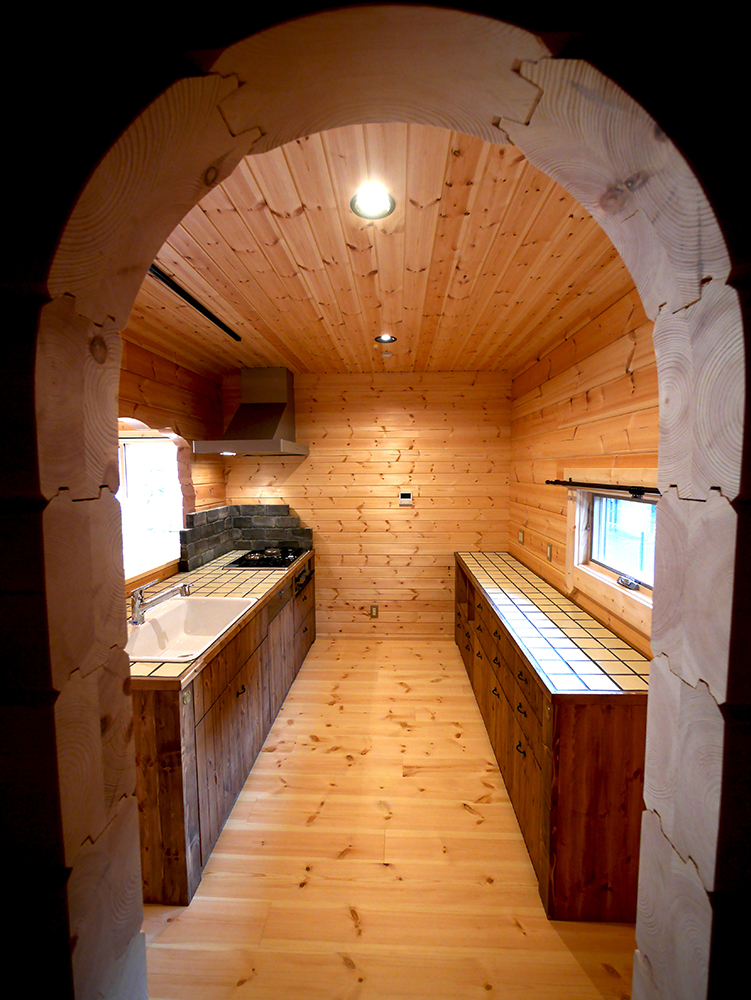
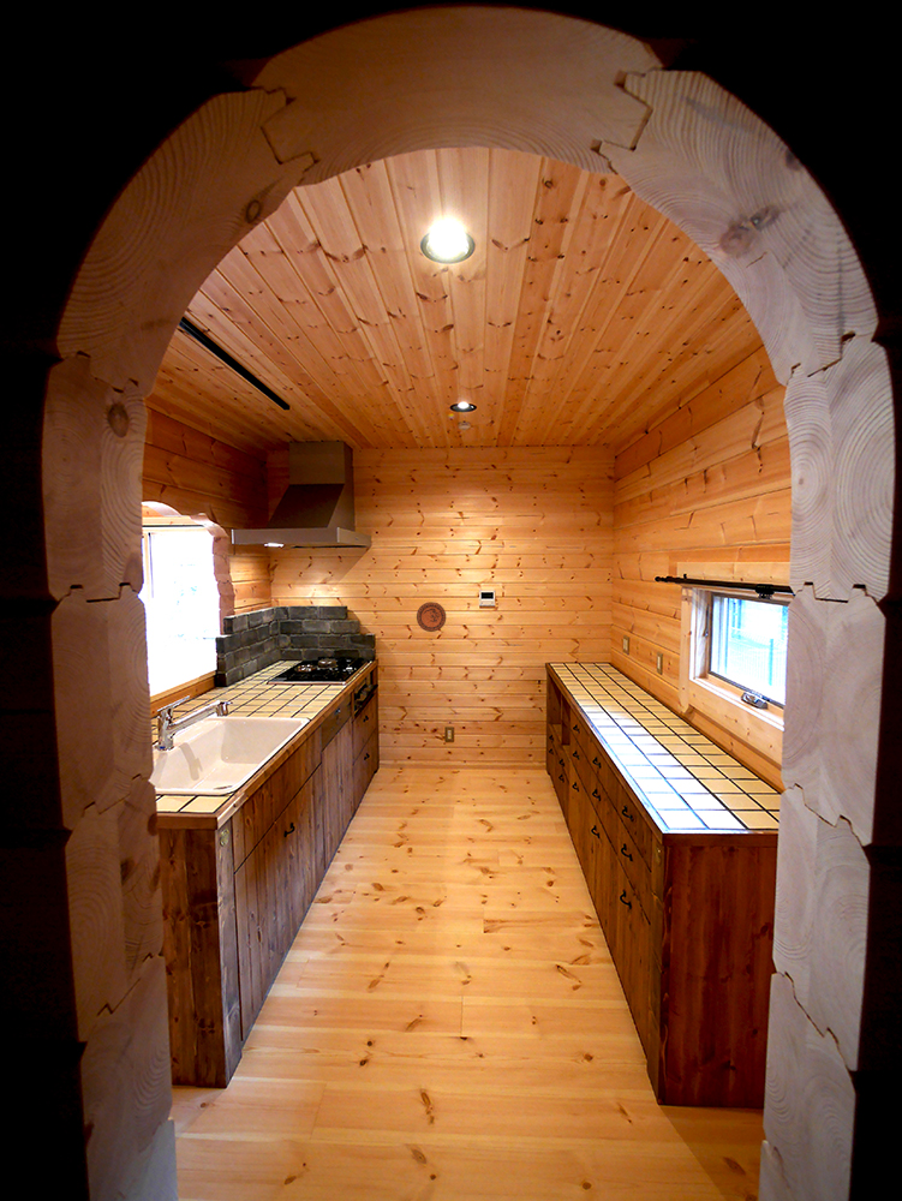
+ decorative plate [416,600,447,633]
